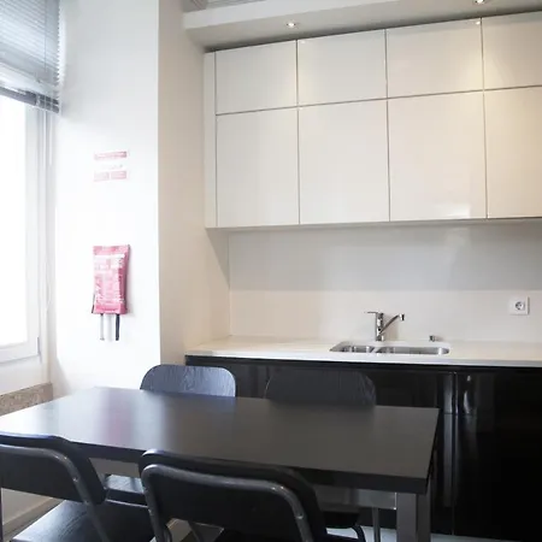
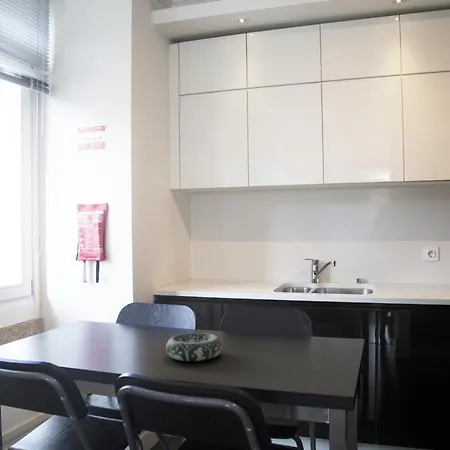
+ decorative bowl [165,332,223,362]
